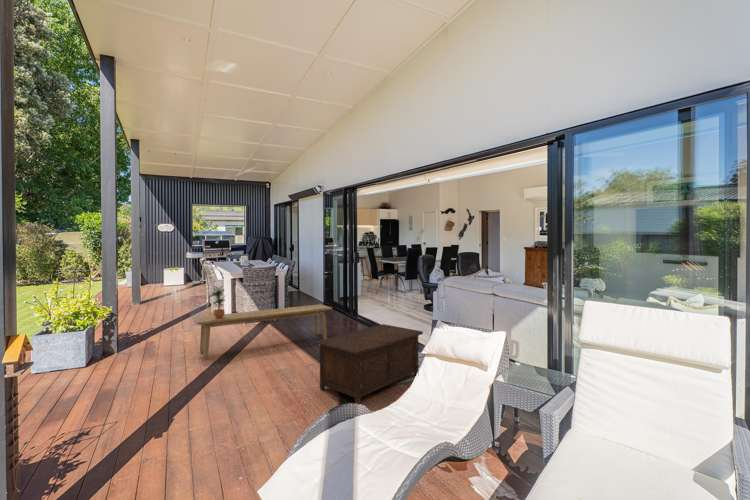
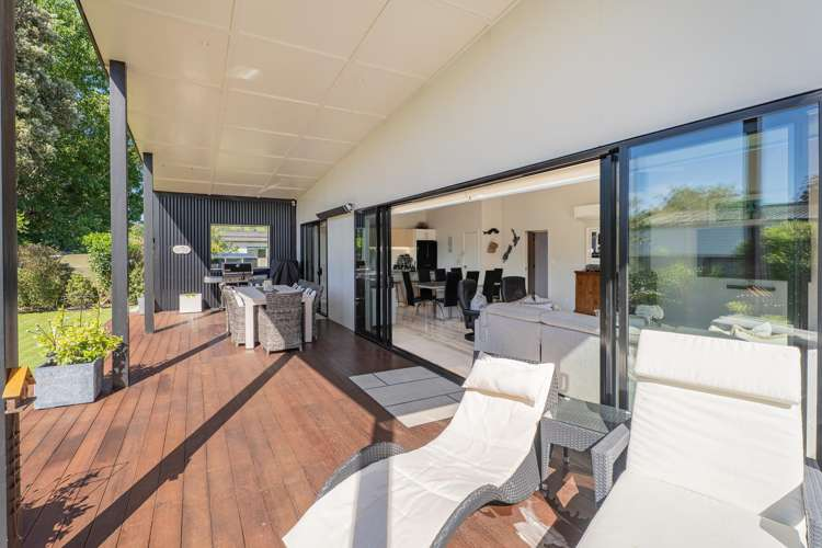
- potted plant [208,284,227,319]
- cabinet [315,323,424,405]
- bench [192,303,333,359]
